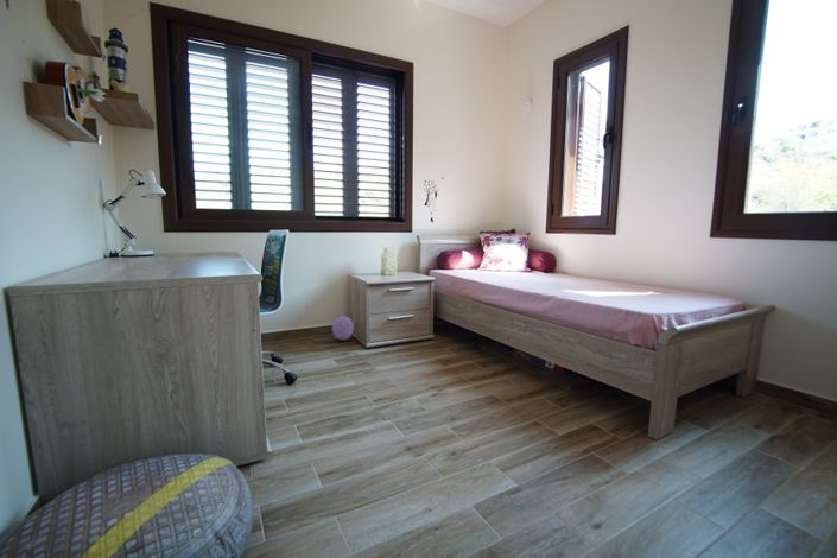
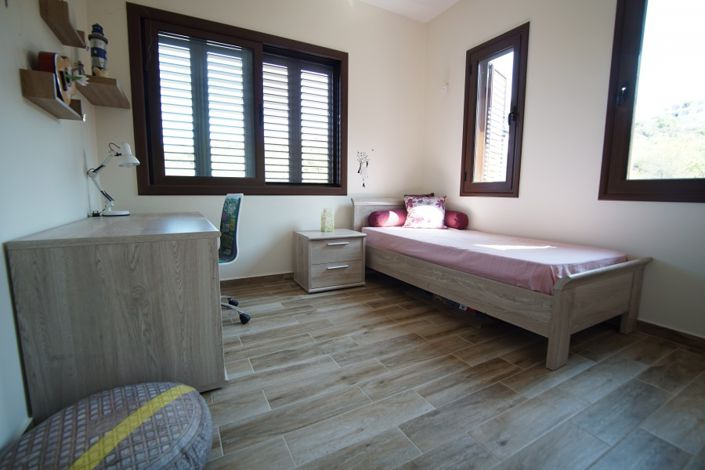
- ball [331,315,355,342]
